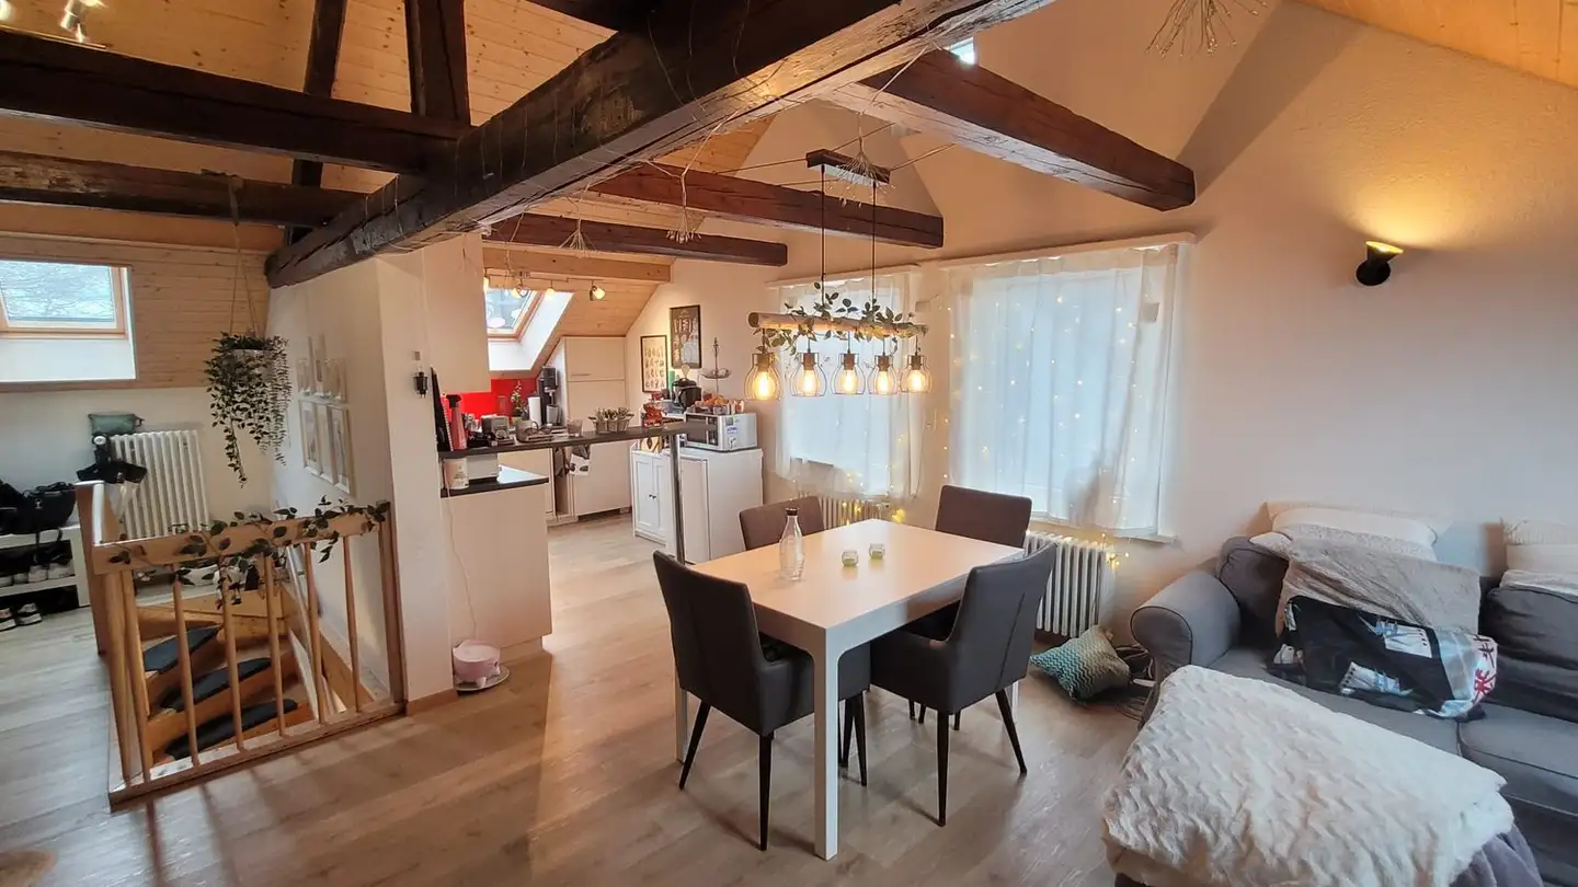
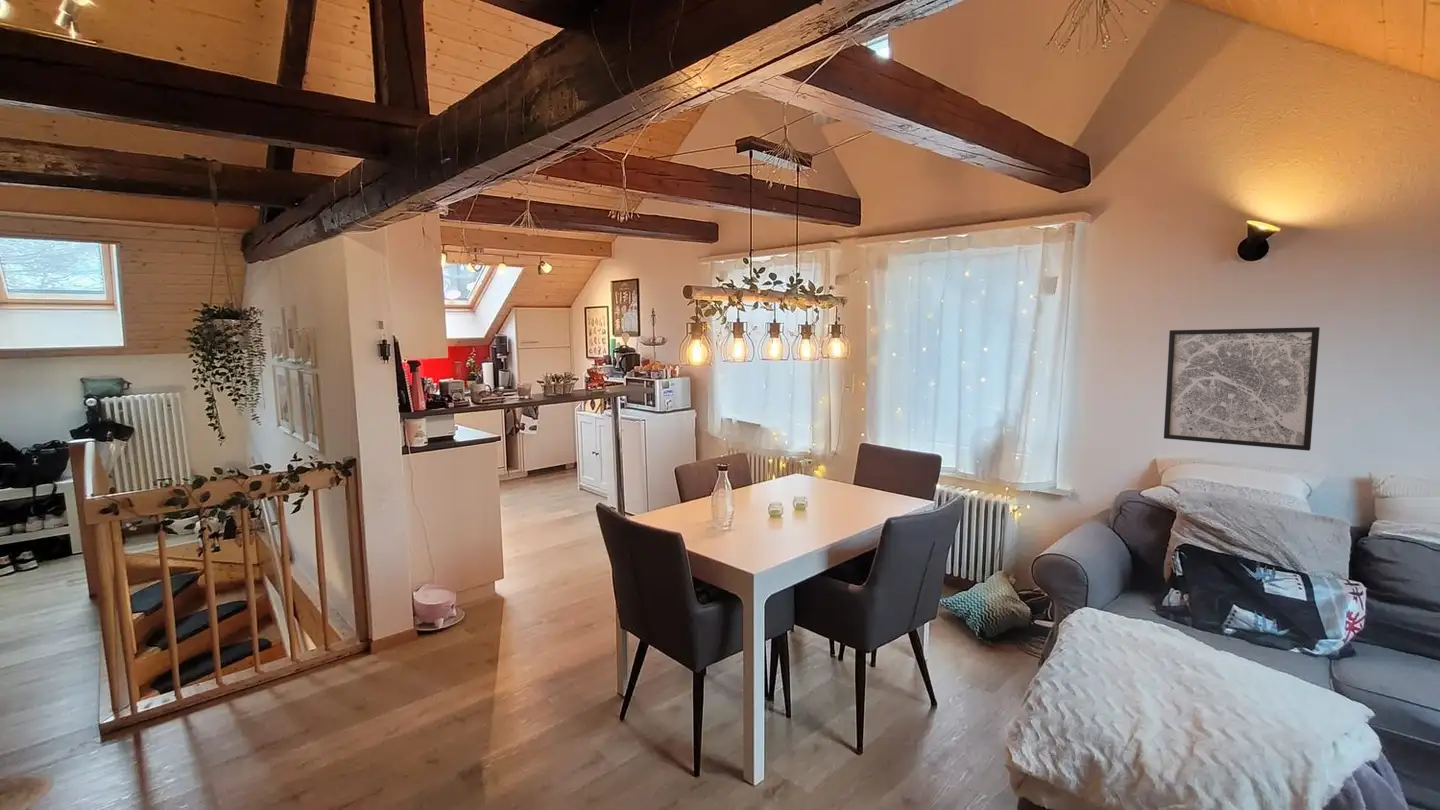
+ wall art [1163,326,1321,452]
